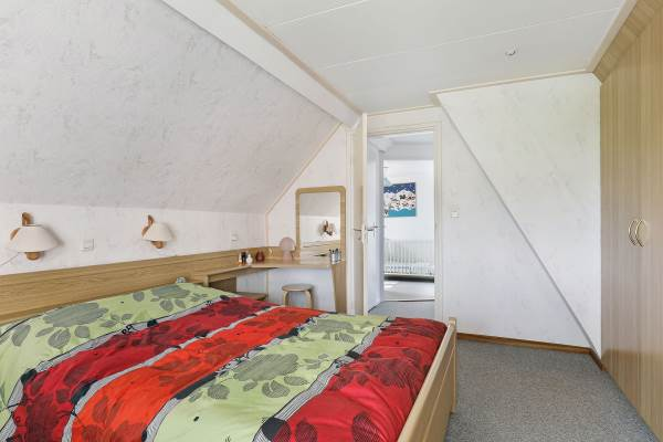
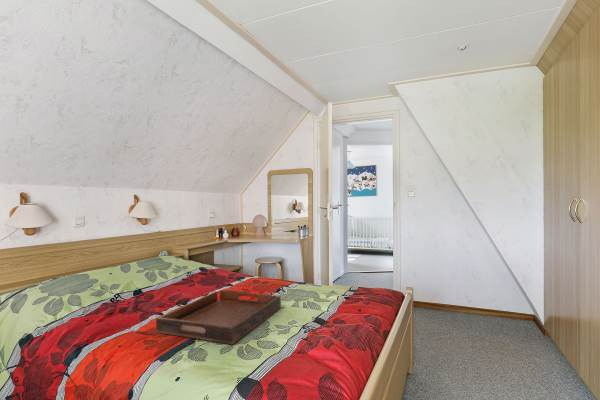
+ serving tray [155,289,282,346]
